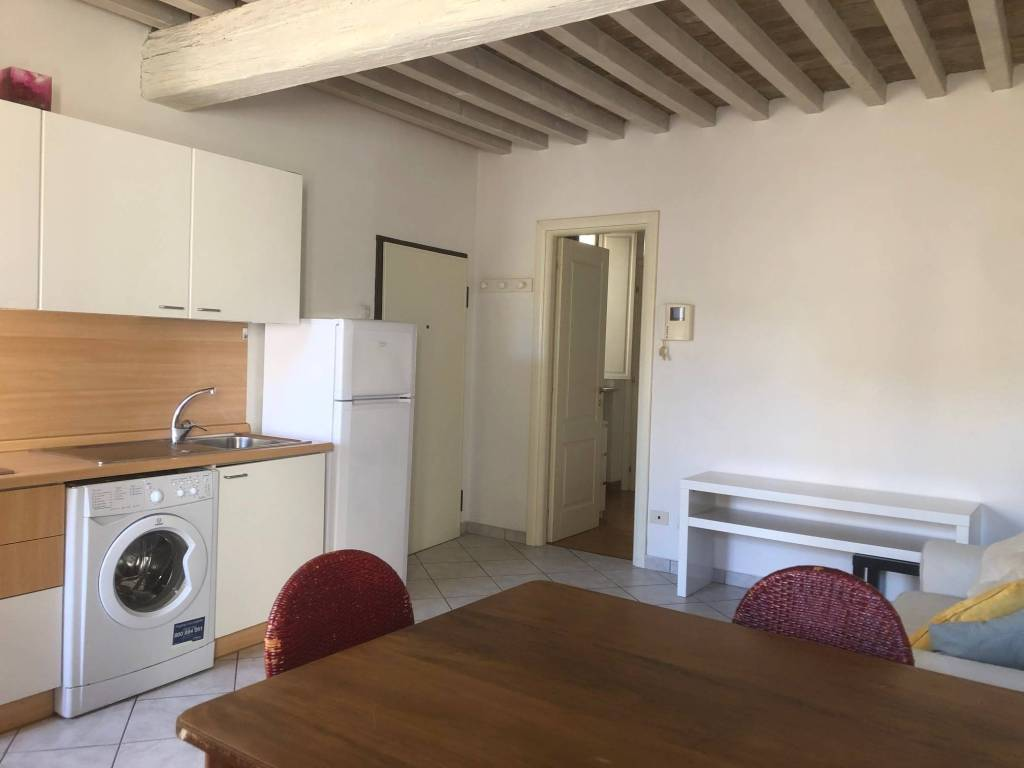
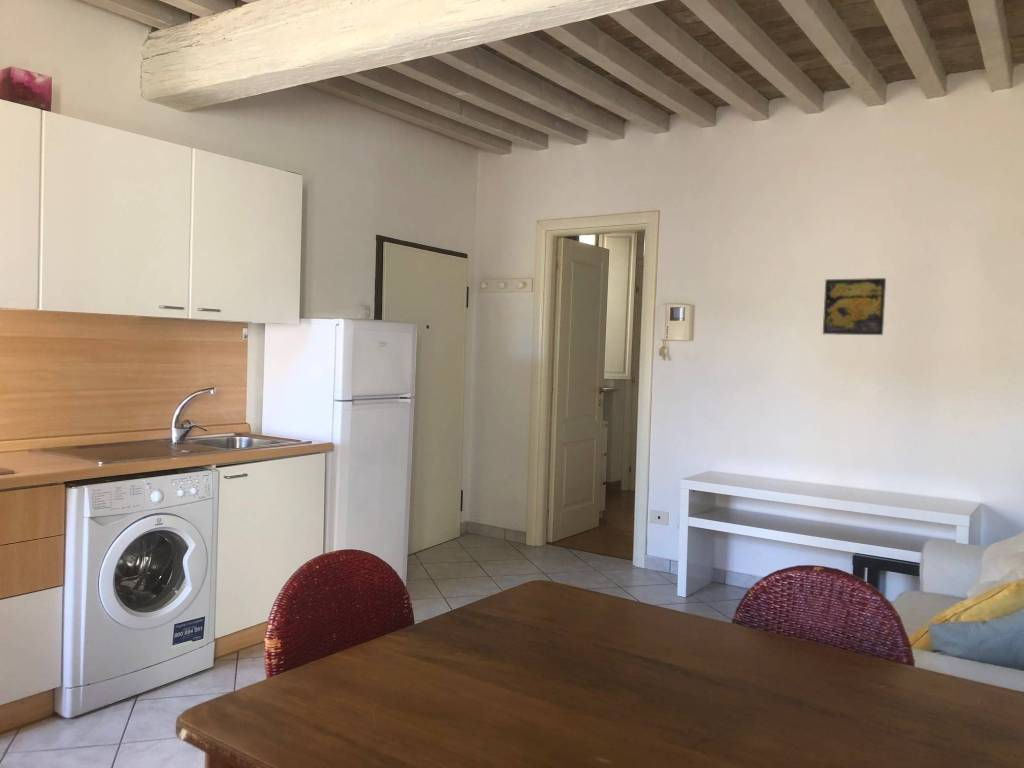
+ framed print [822,277,887,336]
